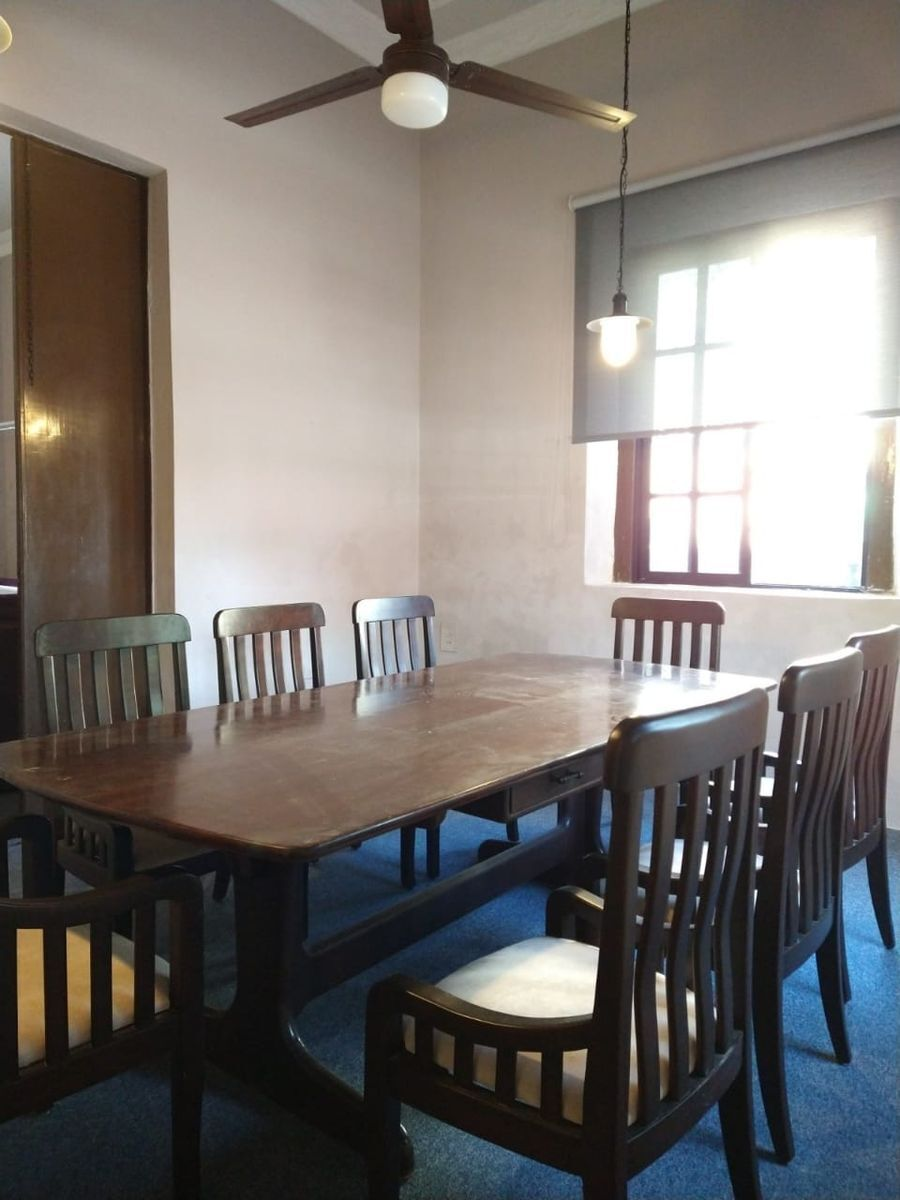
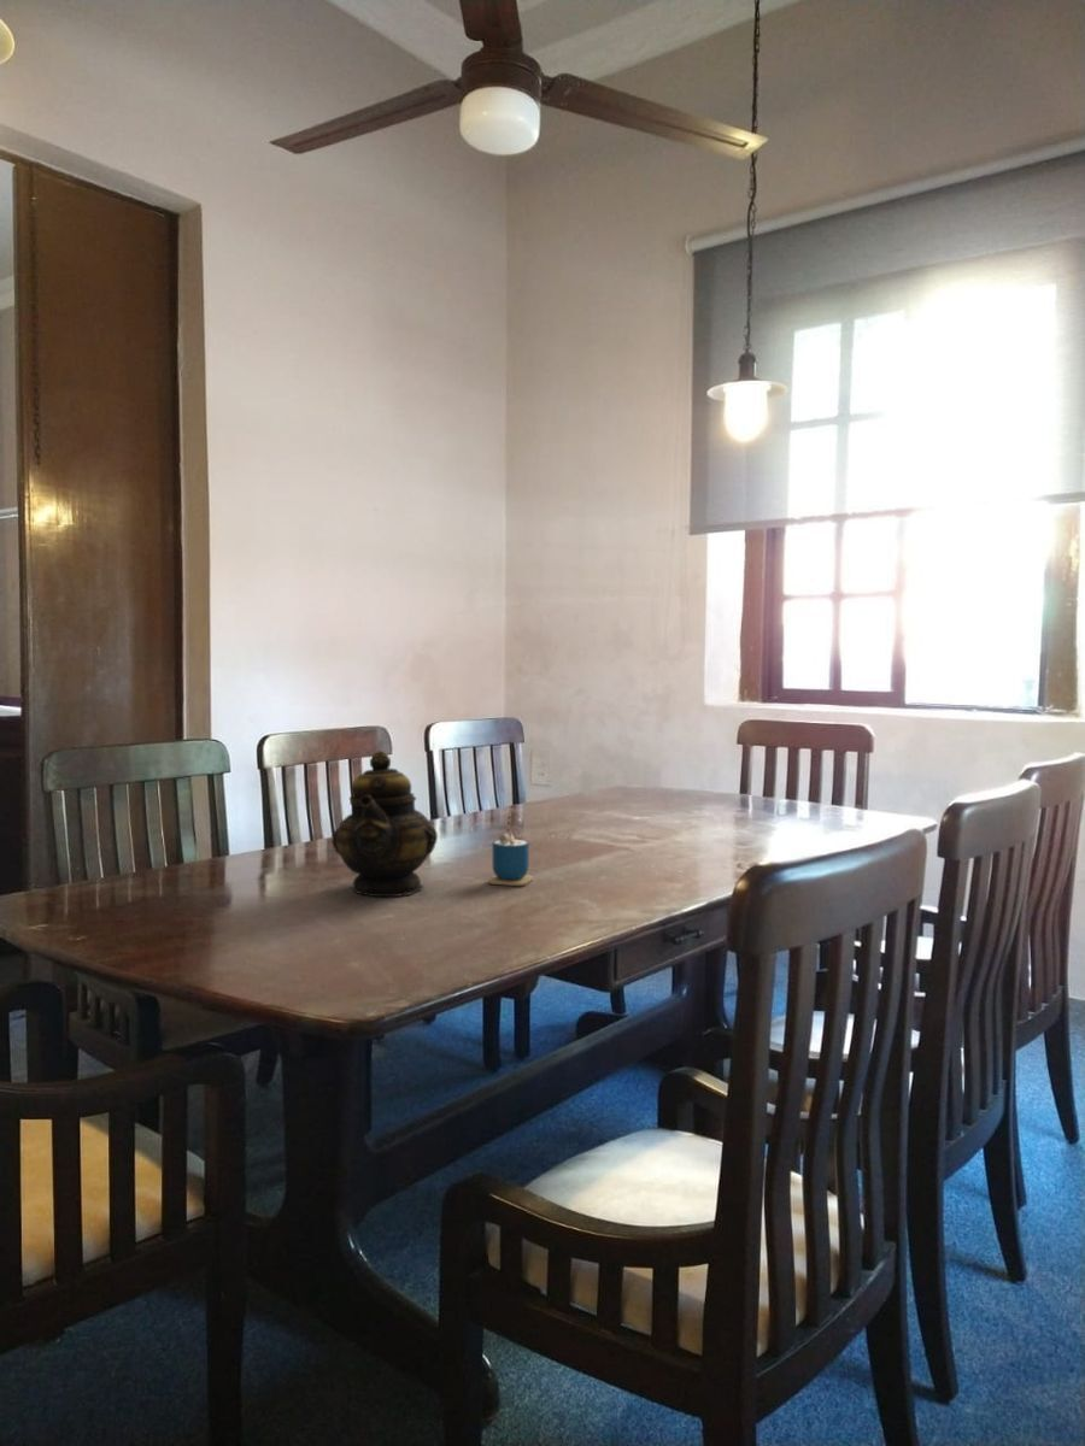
+ cup [487,812,534,887]
+ teapot [330,750,439,898]
